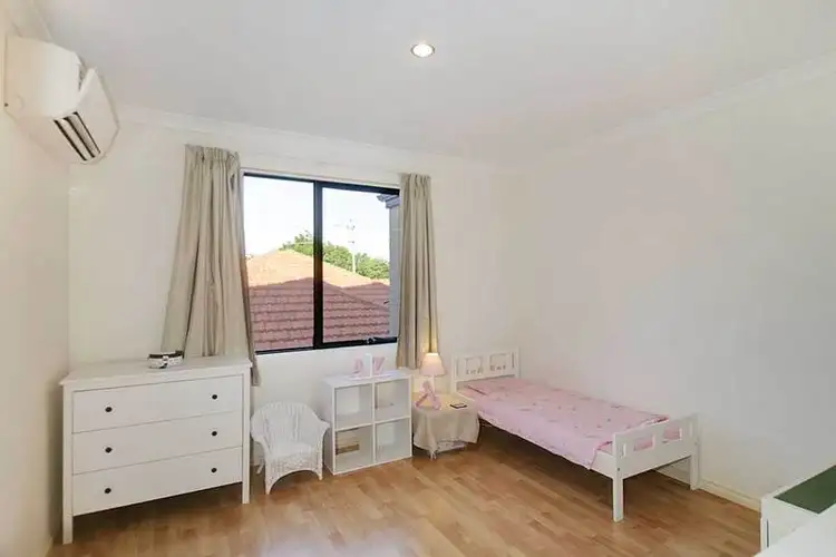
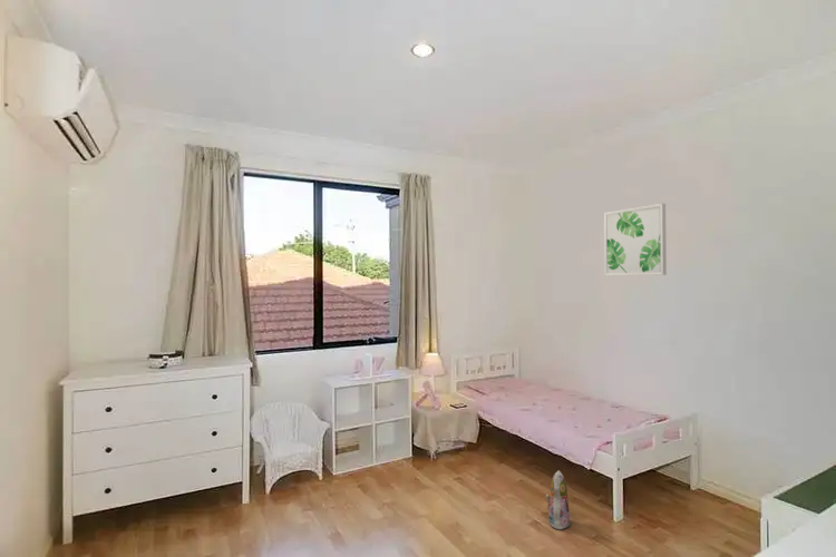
+ wall art [603,203,668,277]
+ plush toy [545,470,571,530]
